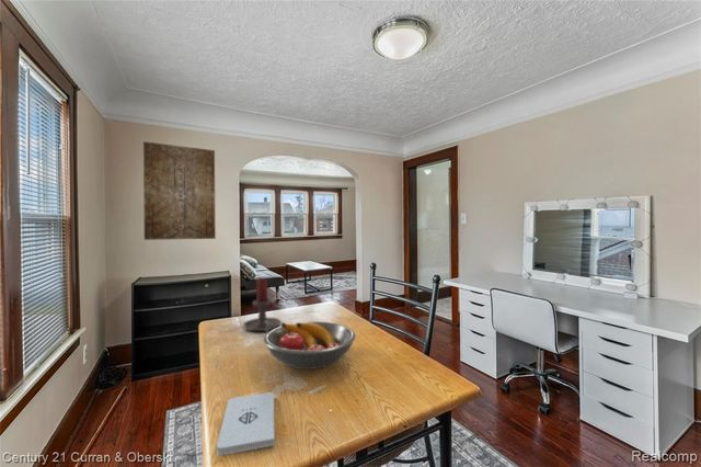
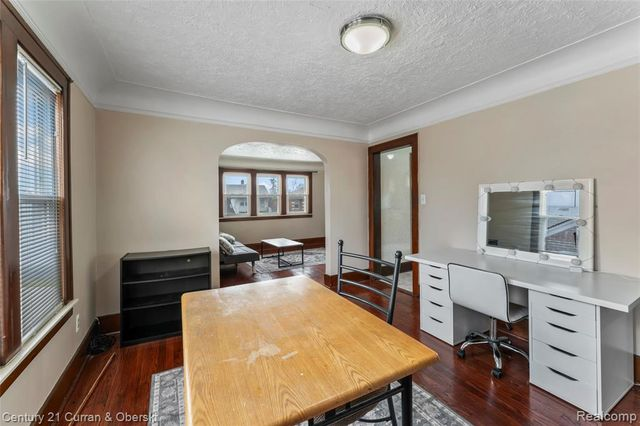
- wall art [142,140,217,241]
- fruit bowl [263,320,357,371]
- notepad [216,391,276,456]
- candle holder [242,276,281,332]
